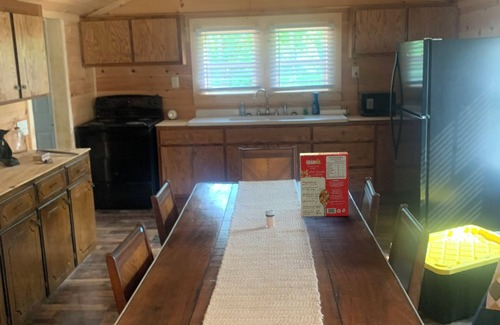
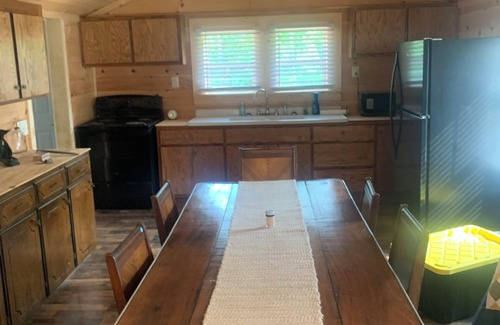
- cereal box [299,151,350,218]
